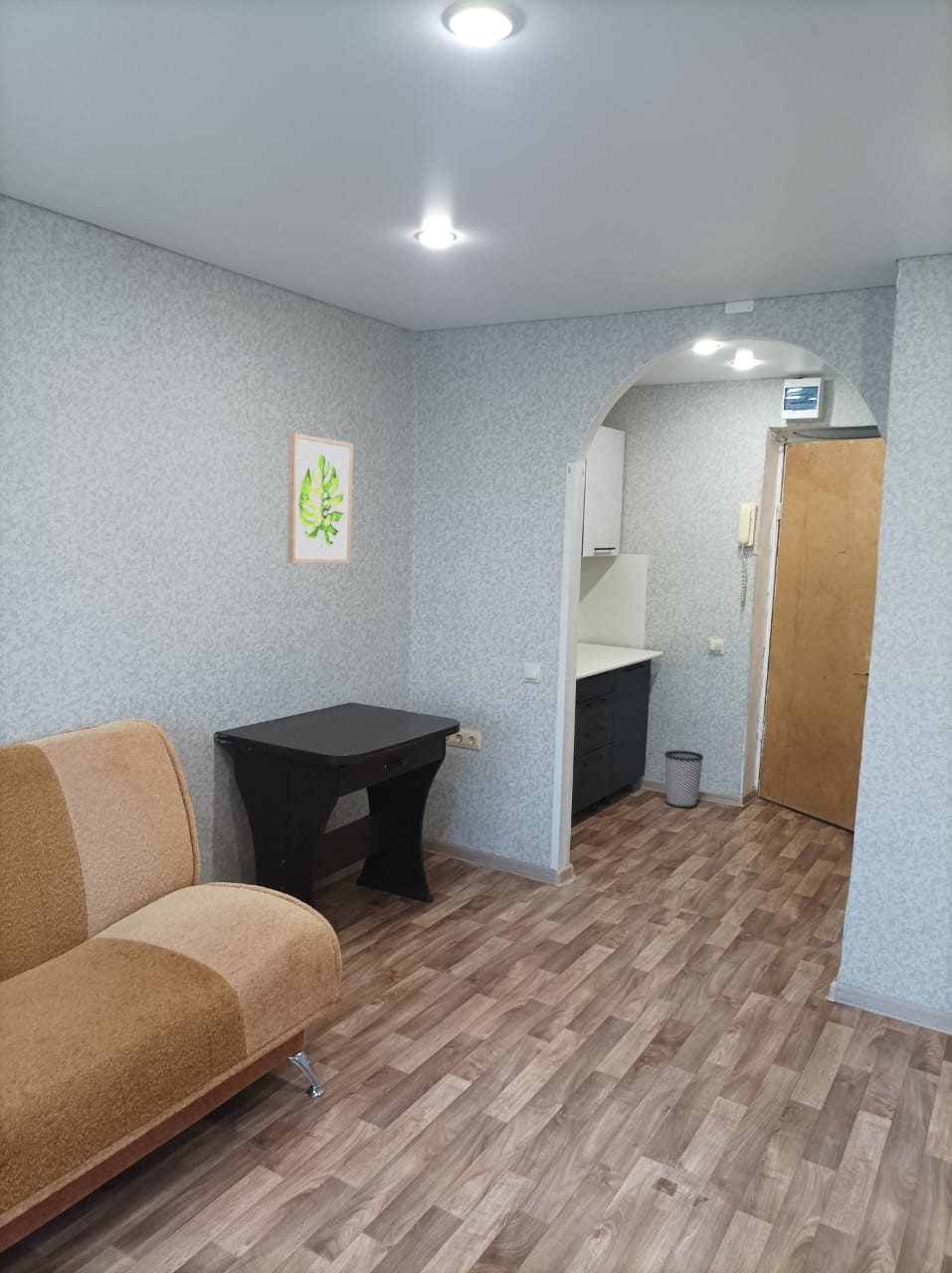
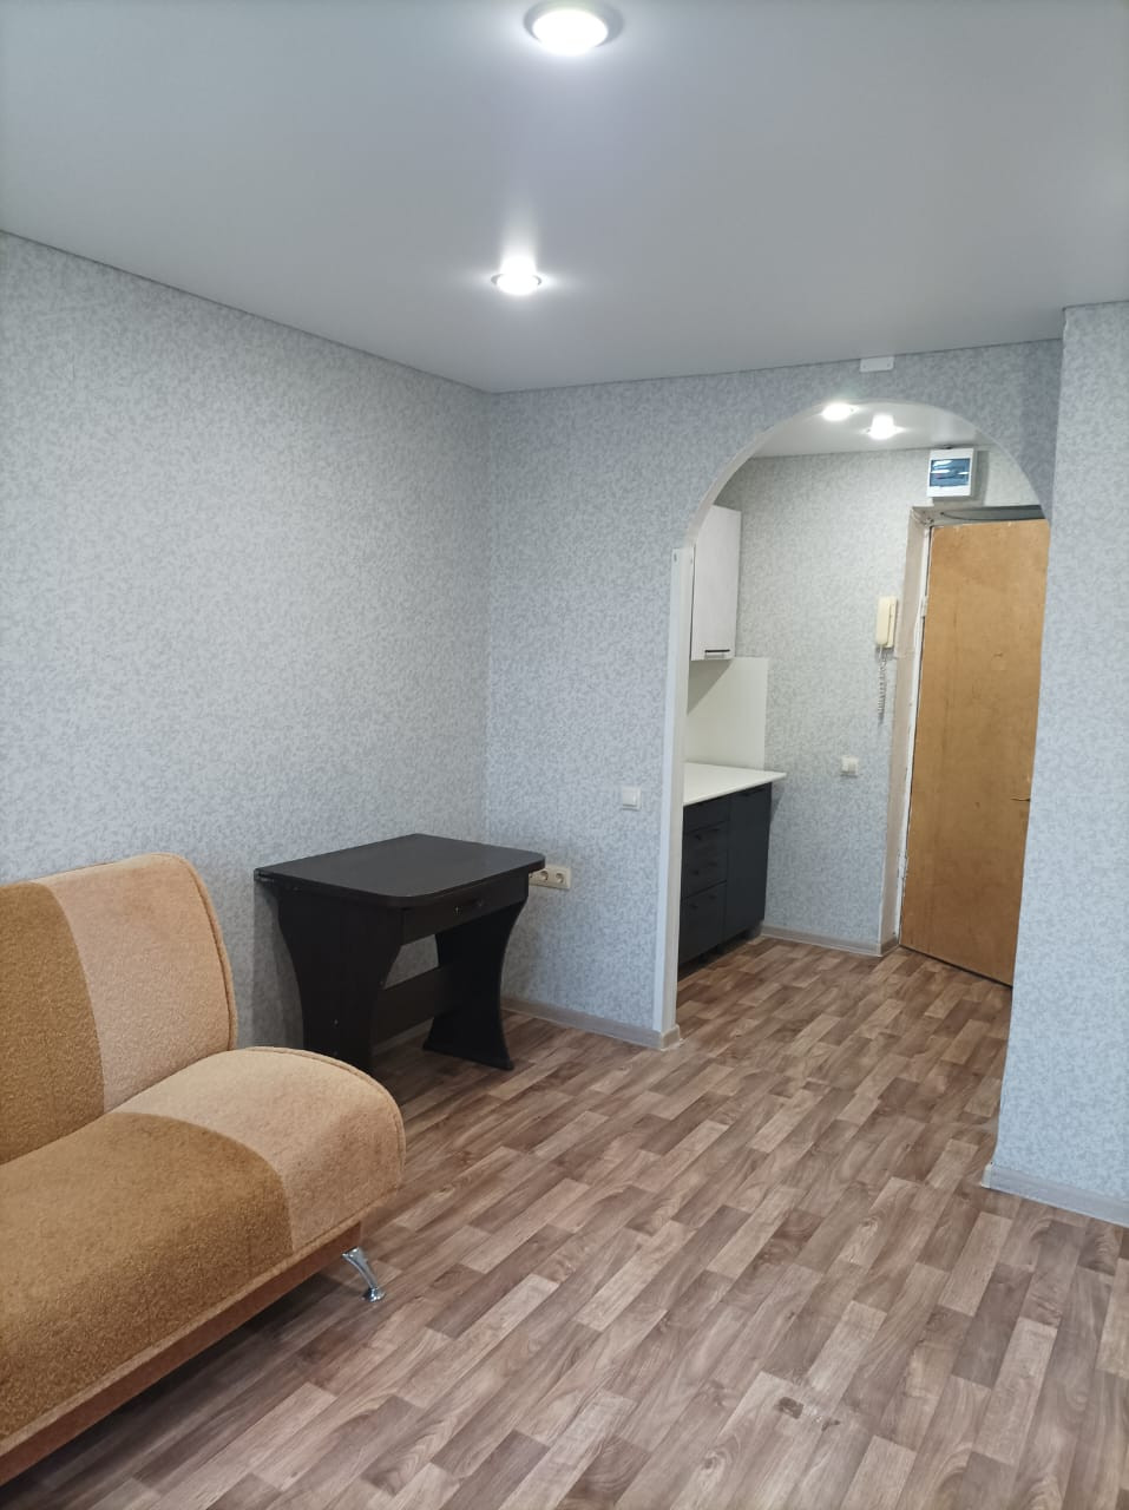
- wall art [286,432,354,565]
- wastebasket [664,749,704,810]
